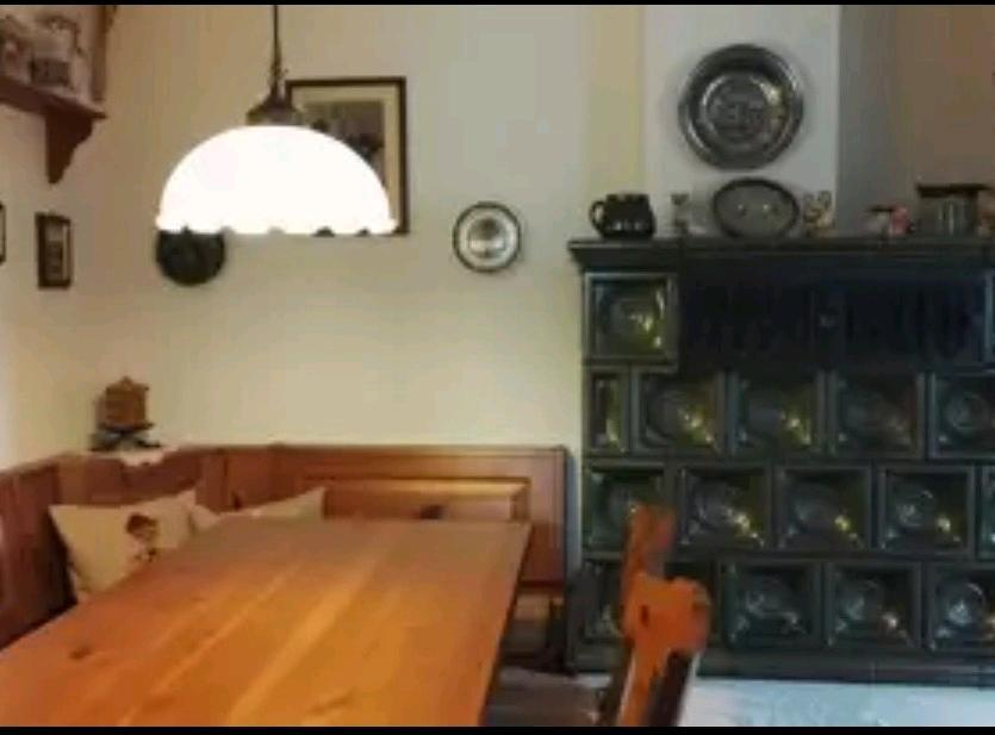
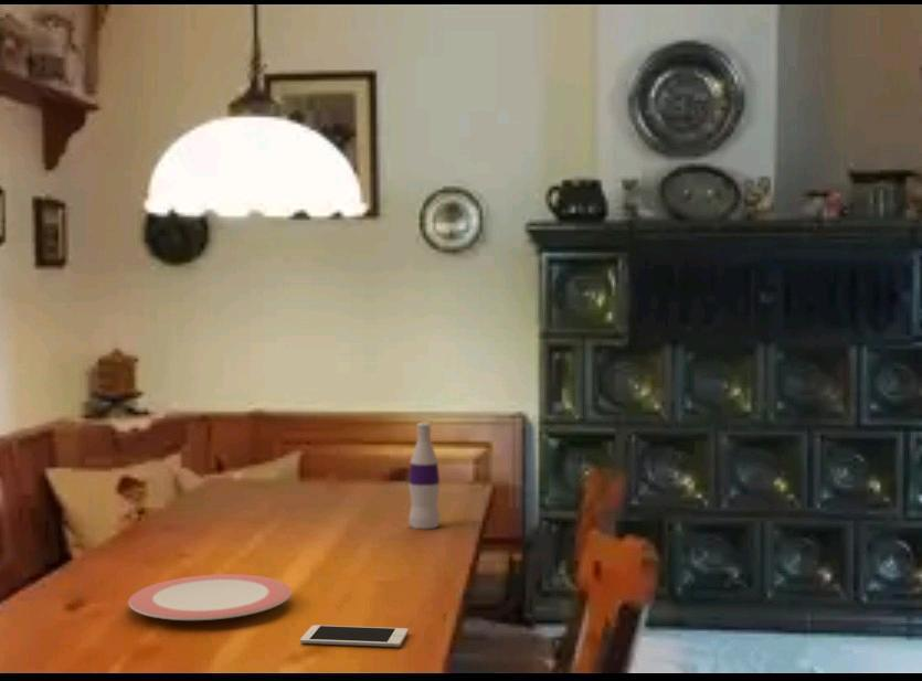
+ bottle [407,422,442,530]
+ cell phone [299,624,410,648]
+ plate [128,573,293,621]
